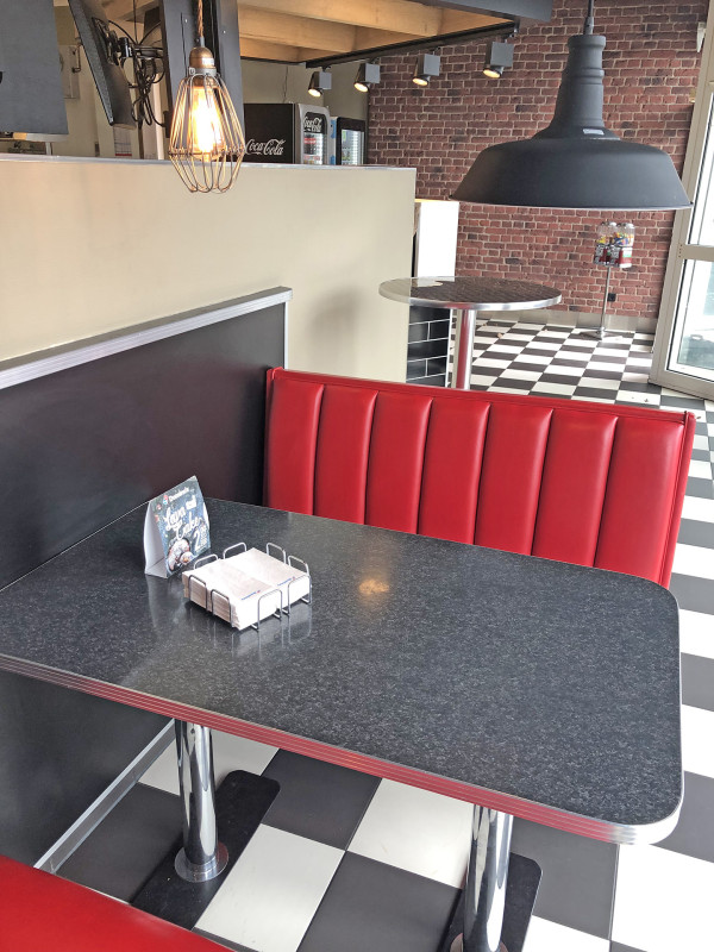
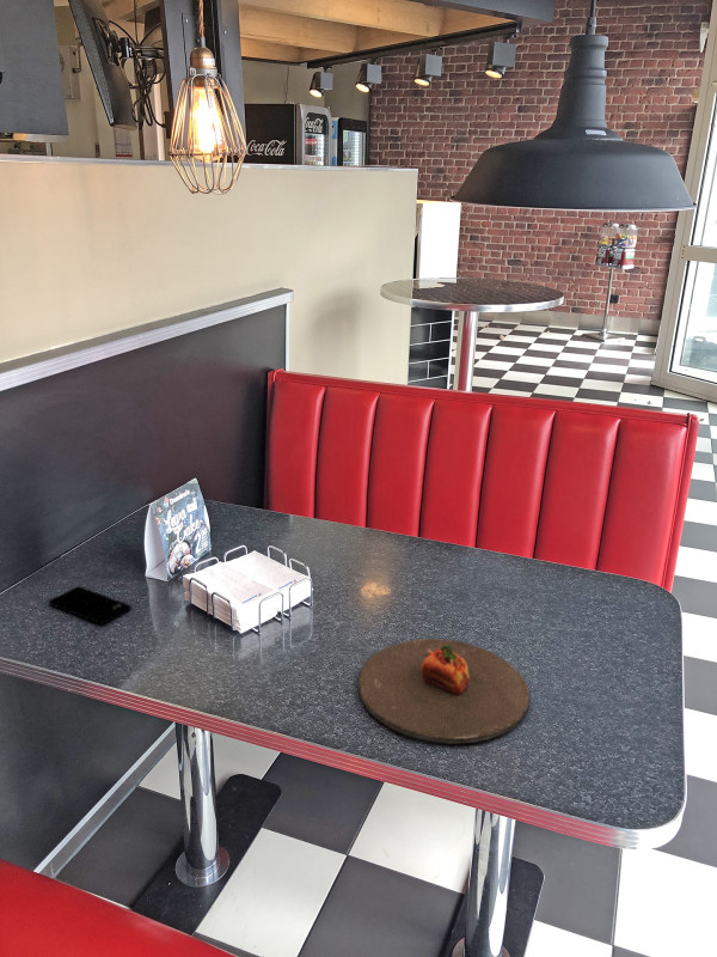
+ plate [357,638,531,745]
+ smartphone [48,585,133,626]
